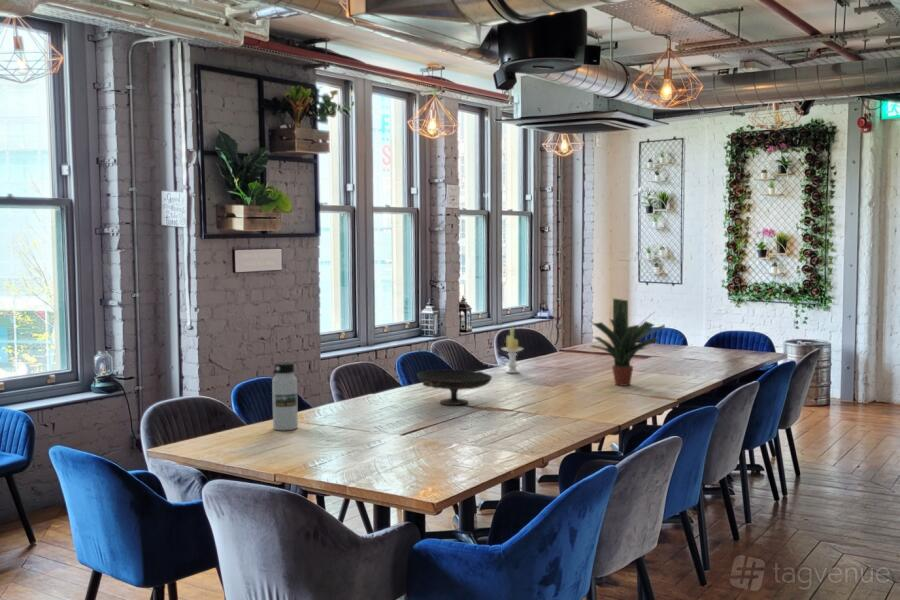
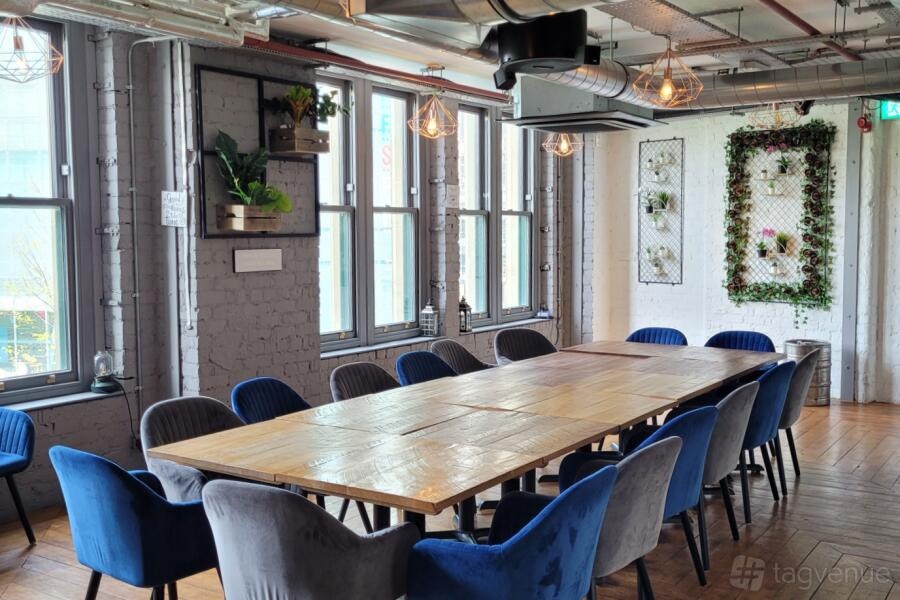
- candle [500,327,524,374]
- potted plant [587,297,666,387]
- decorative bowl [416,369,493,406]
- water bottle [271,361,299,431]
